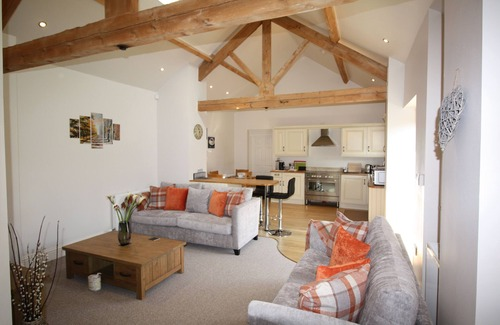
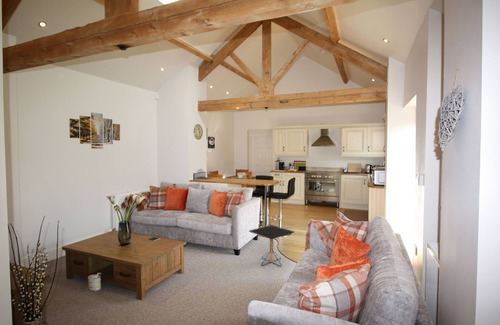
+ side table [248,224,295,267]
